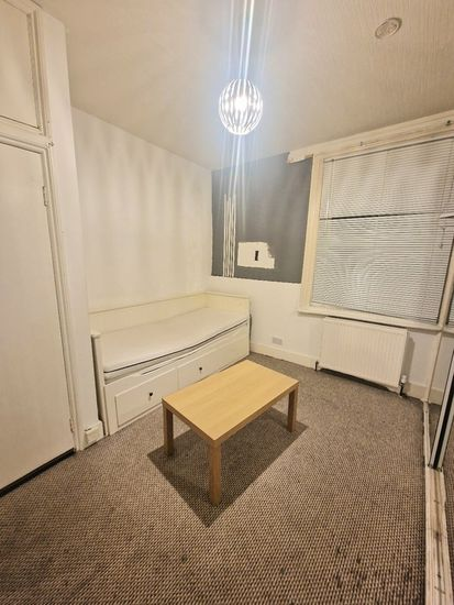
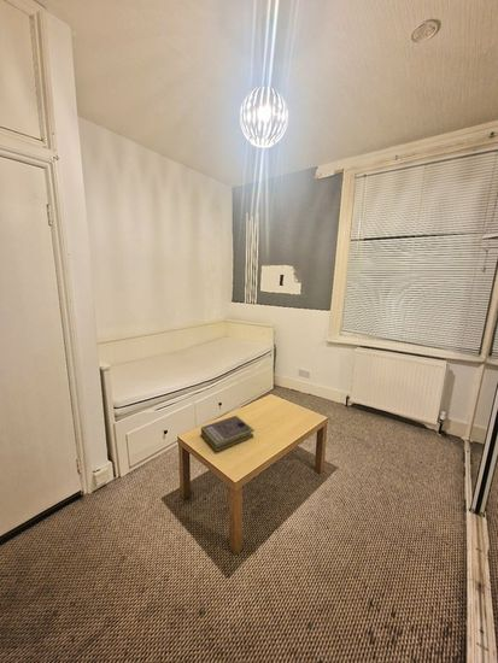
+ book [200,415,256,452]
